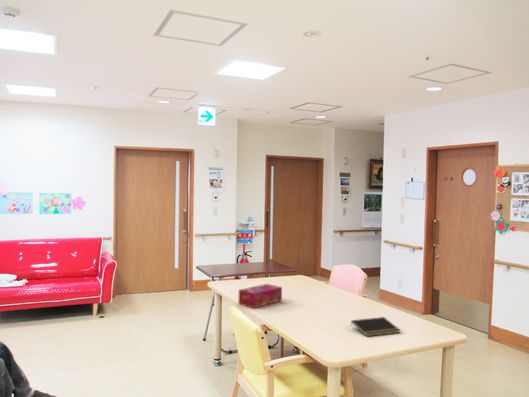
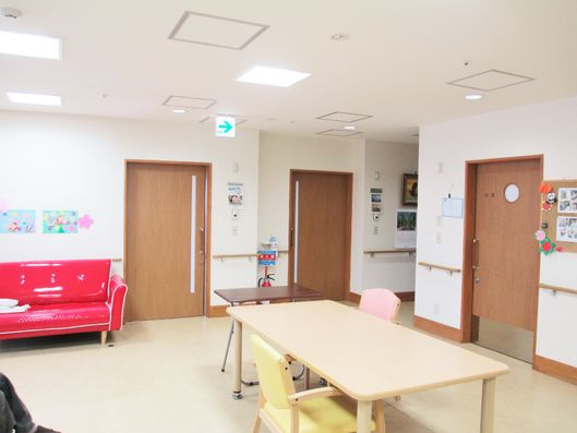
- tissue box [238,283,283,309]
- notepad [350,316,401,337]
